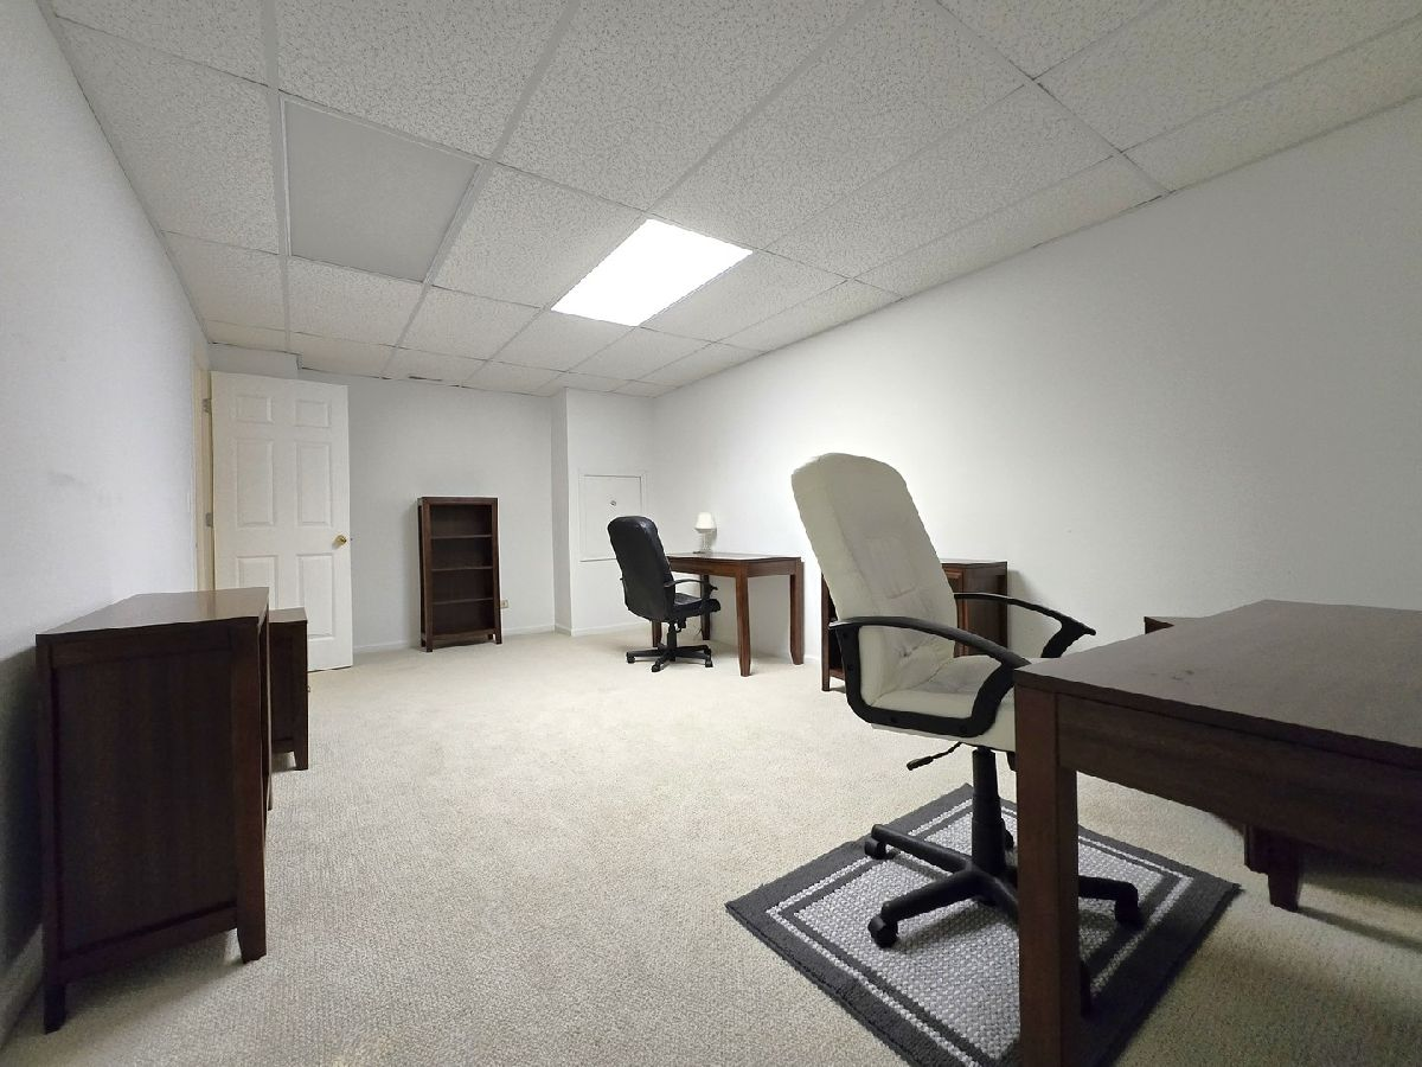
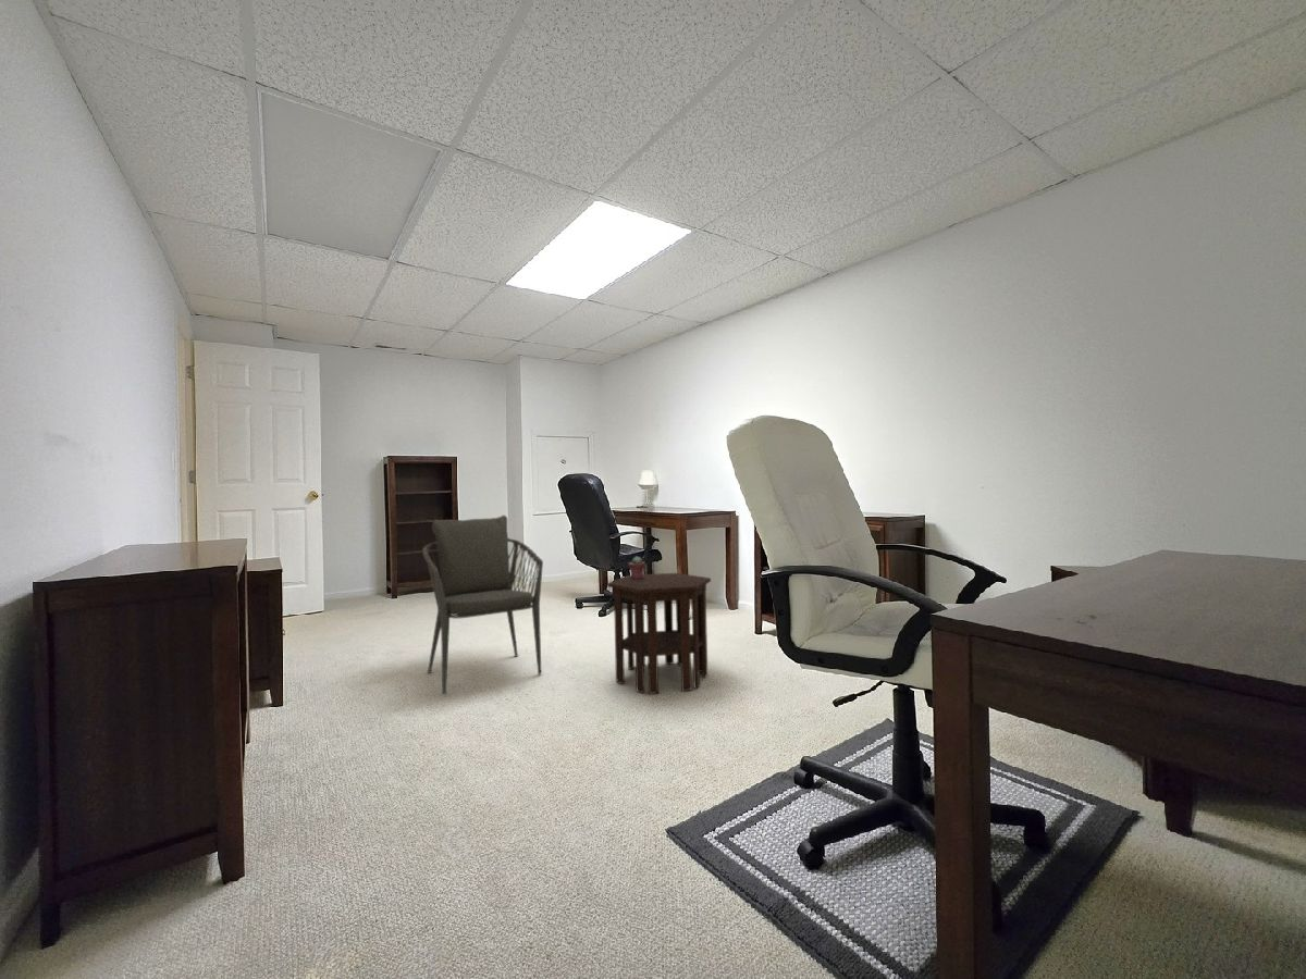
+ potted succulent [627,556,646,579]
+ armchair [421,515,544,695]
+ side table [606,572,712,695]
